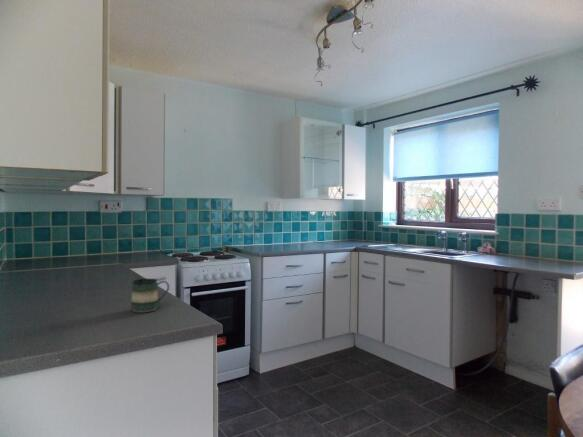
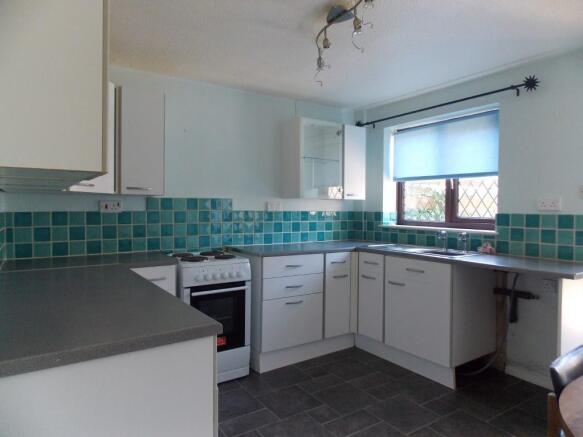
- mug [130,278,170,314]
